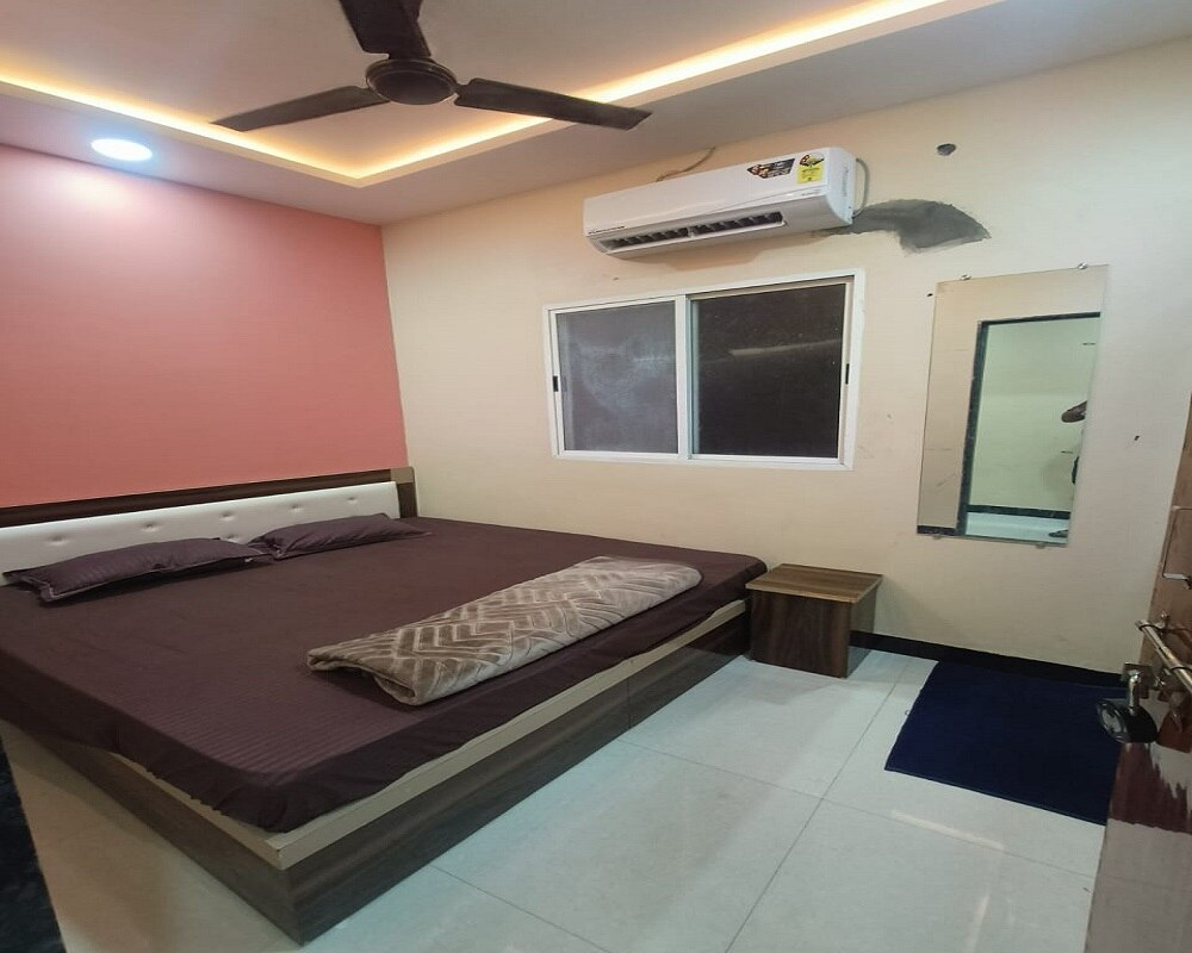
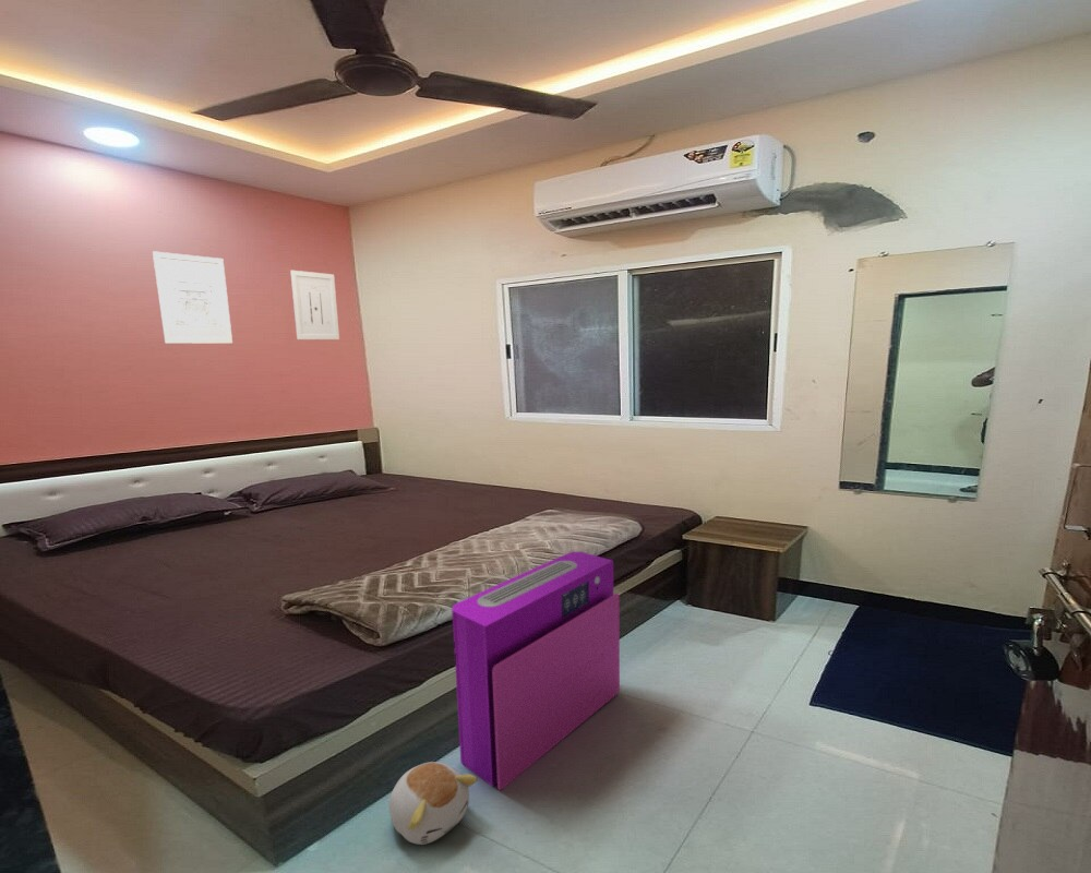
+ wall art [152,250,233,345]
+ wall art [289,270,340,340]
+ air purifier [451,550,621,791]
+ plush toy [388,761,478,846]
